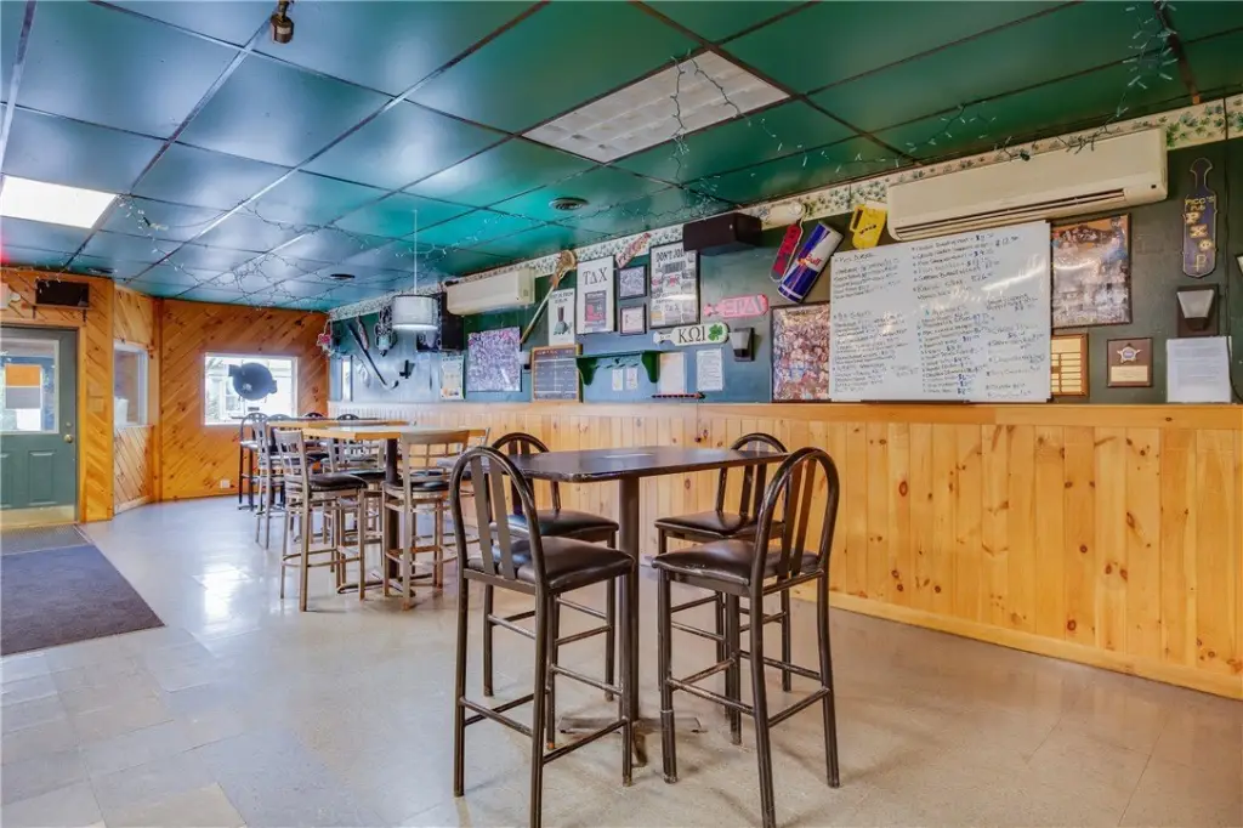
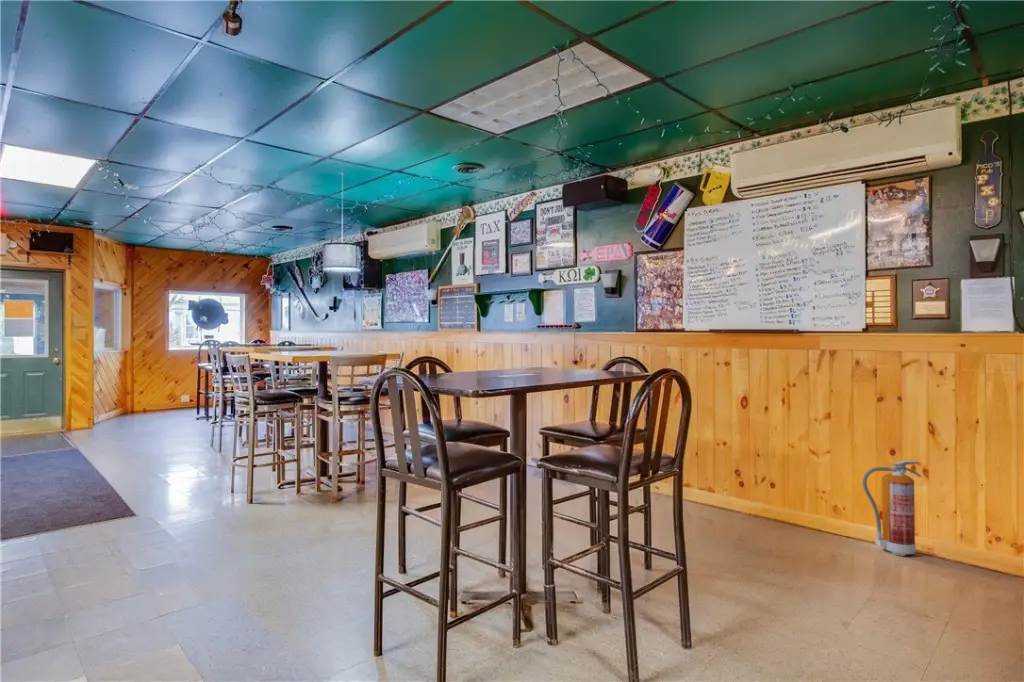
+ fire extinguisher [861,460,922,557]
